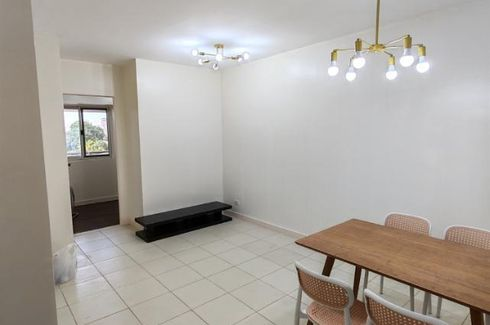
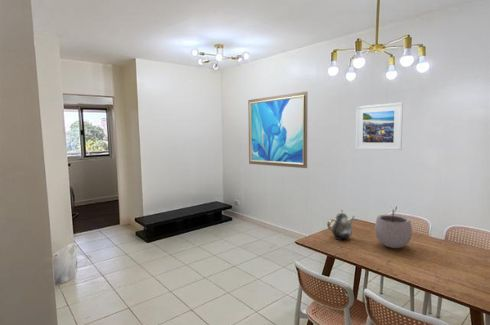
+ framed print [355,102,404,151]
+ teapot [326,209,355,241]
+ wall art [247,90,308,169]
+ plant pot [374,205,413,249]
